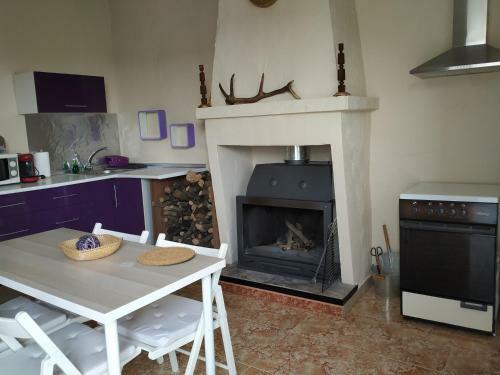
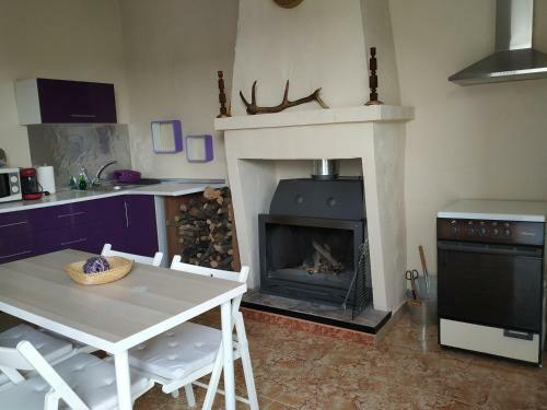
- plate [136,246,196,267]
